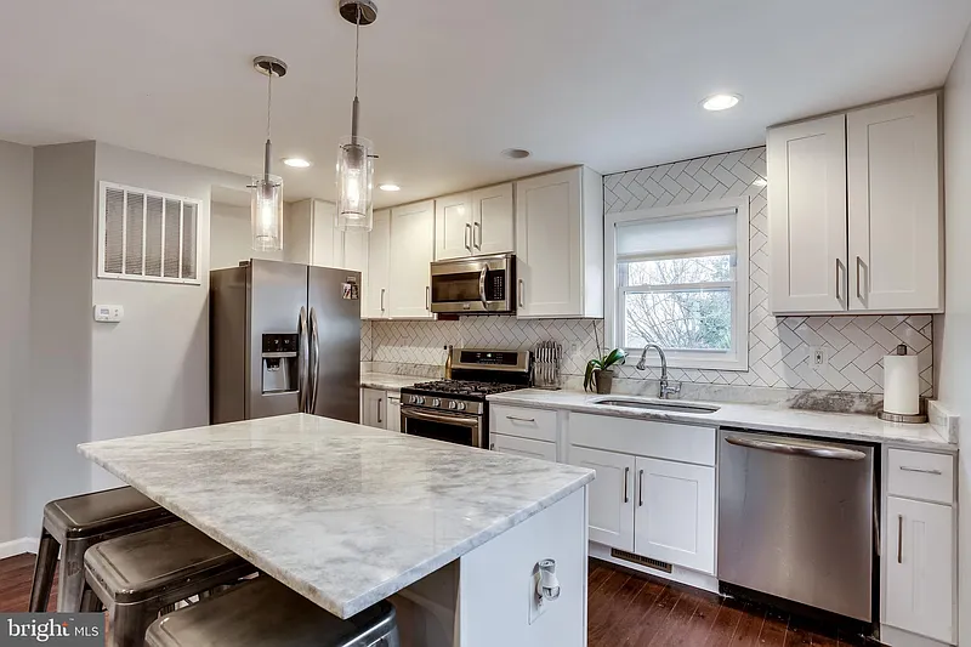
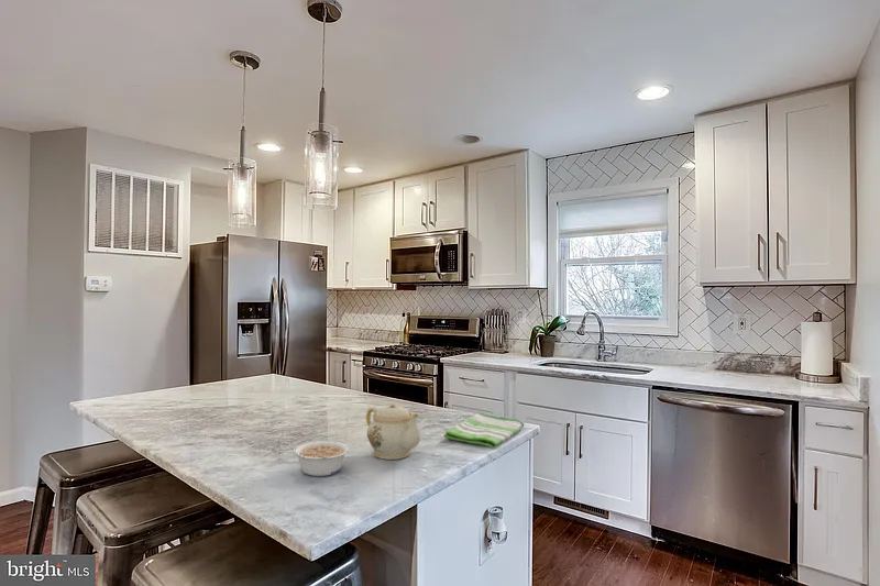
+ legume [293,440,351,477]
+ dish towel [443,411,525,449]
+ teapot [365,401,421,461]
